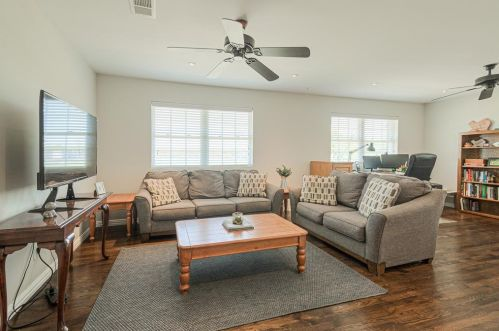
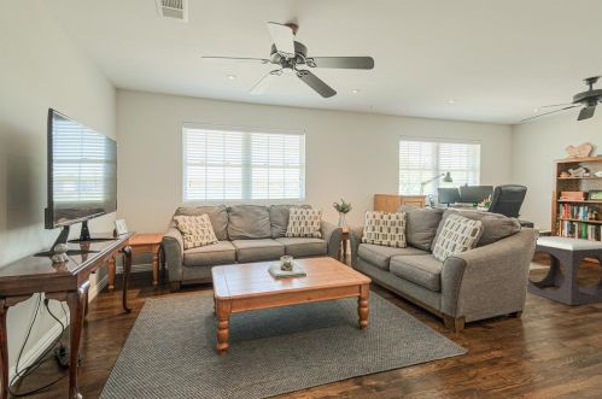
+ footstool [526,235,602,306]
